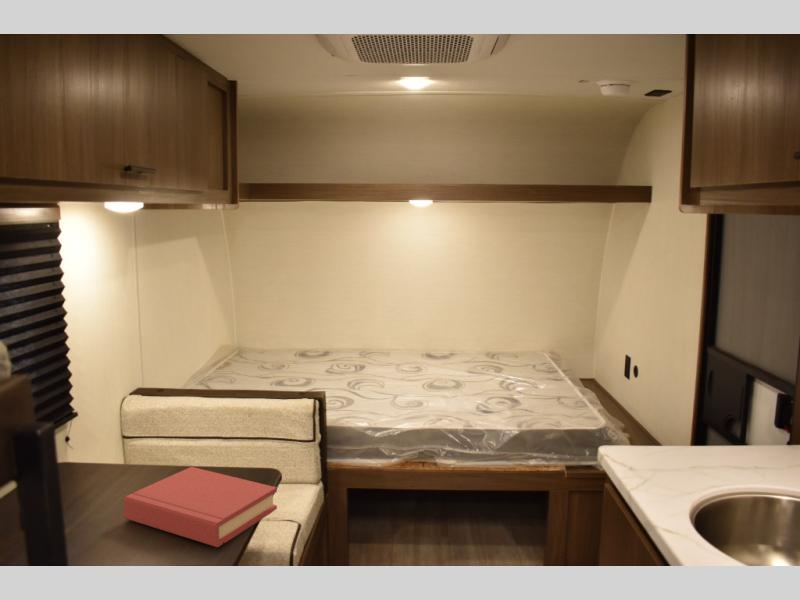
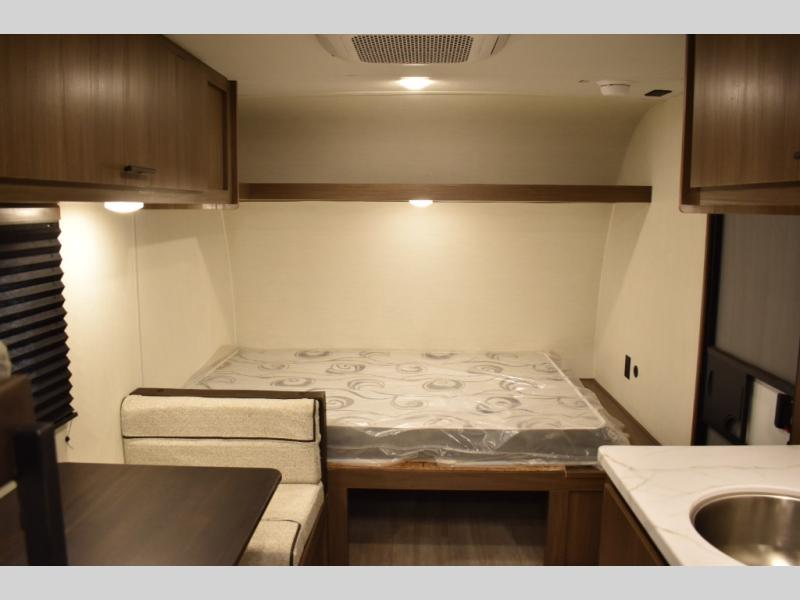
- hardback book [123,466,278,548]
